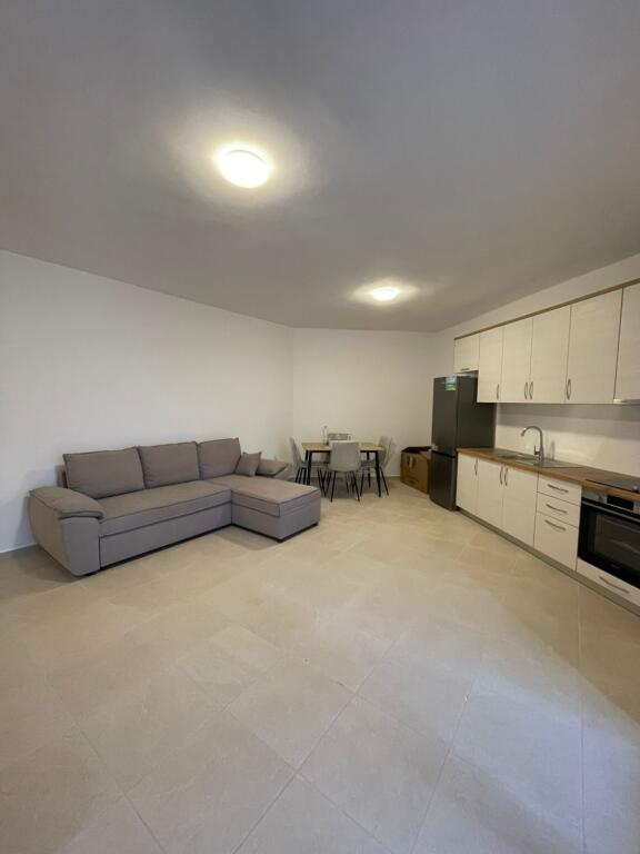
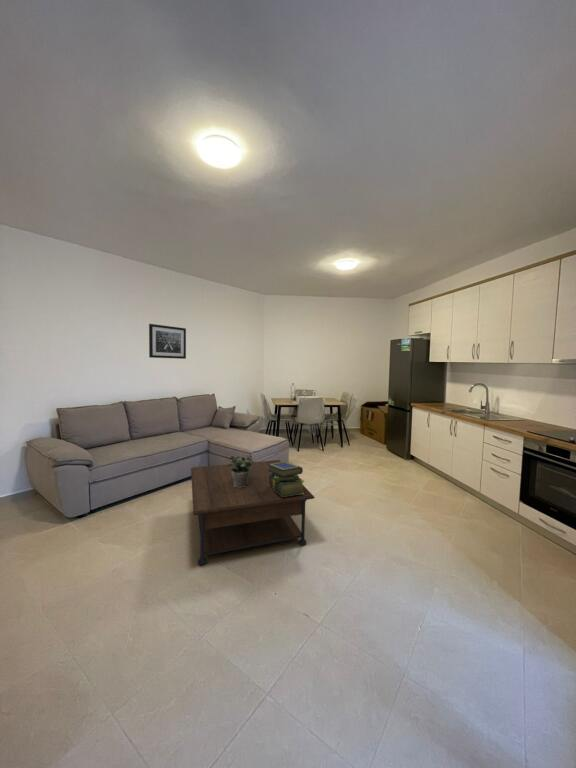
+ wall art [148,323,187,360]
+ coffee table [190,459,315,566]
+ stack of books [268,461,305,497]
+ potted plant [227,454,257,488]
